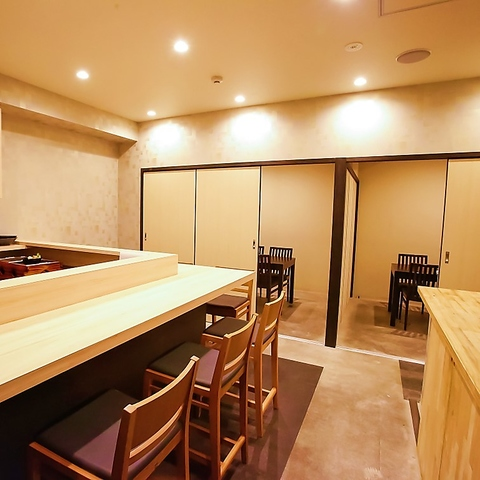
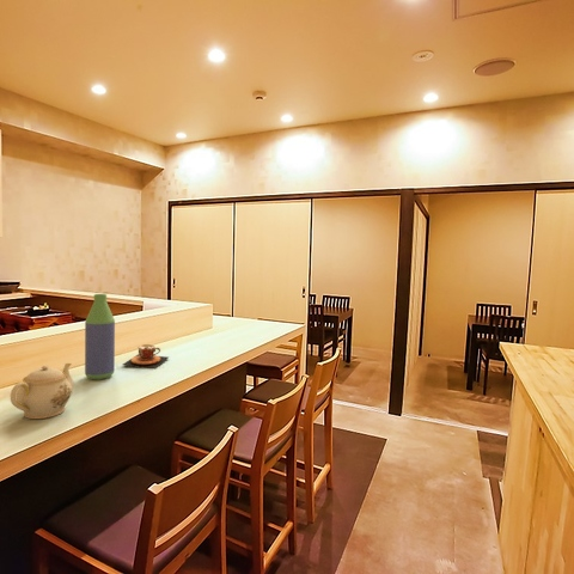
+ bottle [84,293,116,380]
+ teacup [122,343,170,370]
+ teapot [10,362,74,420]
